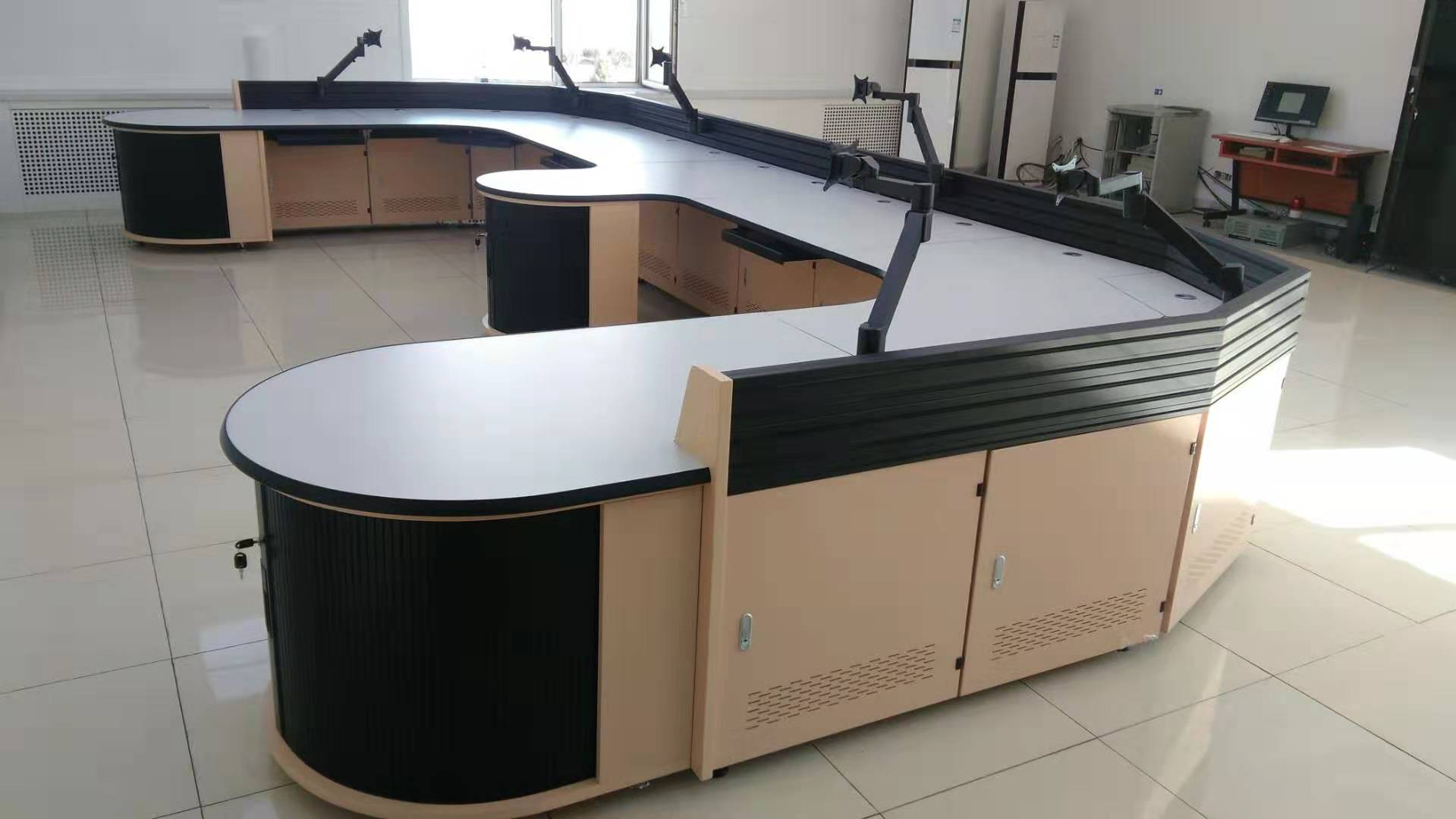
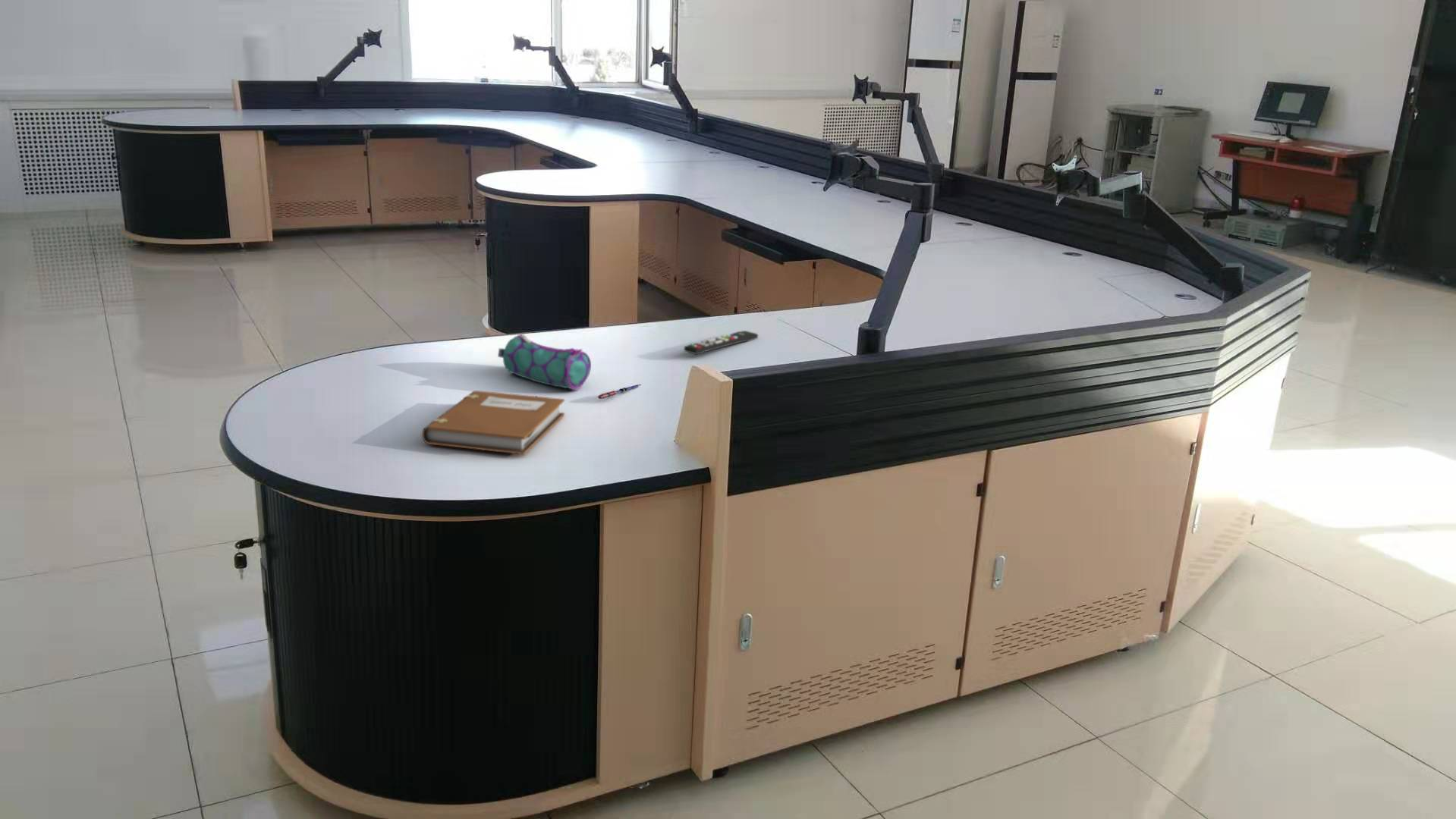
+ pen [597,384,642,400]
+ pencil case [497,333,592,391]
+ notebook [421,390,565,455]
+ remote control [683,330,759,355]
